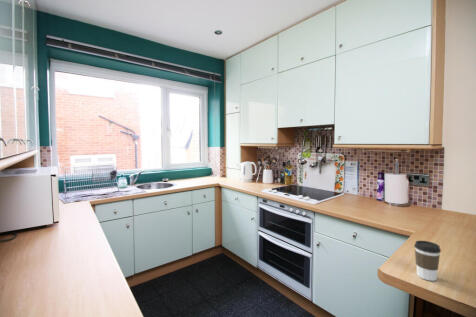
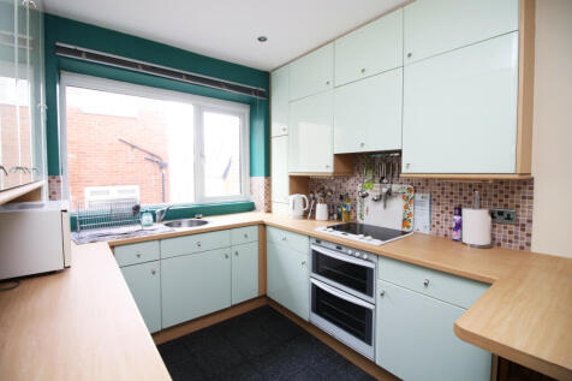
- coffee cup [413,240,442,282]
